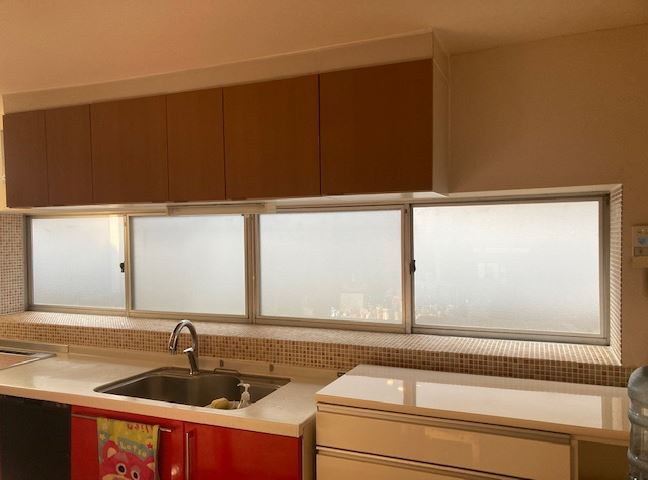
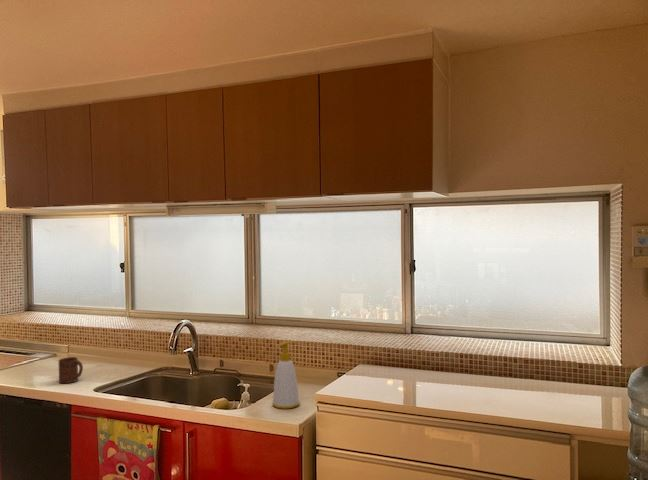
+ cup [58,356,84,384]
+ soap bottle [272,340,300,410]
